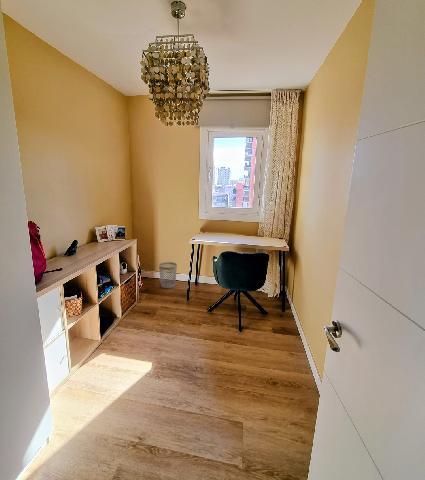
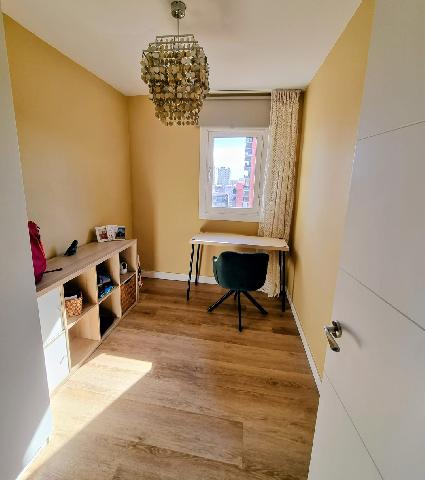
- wastebasket [158,261,178,289]
